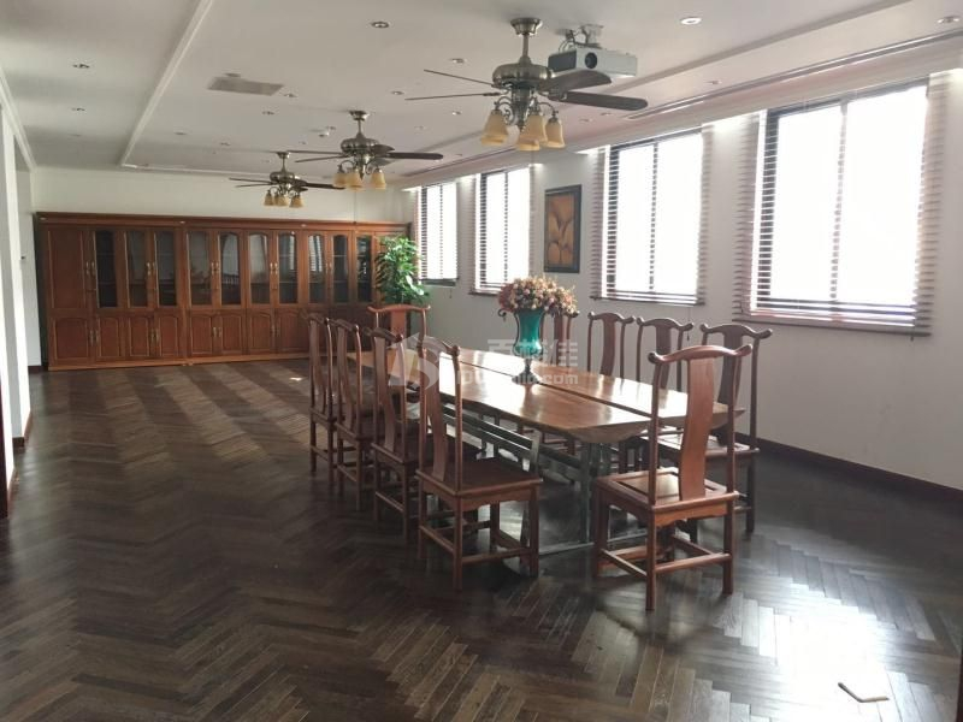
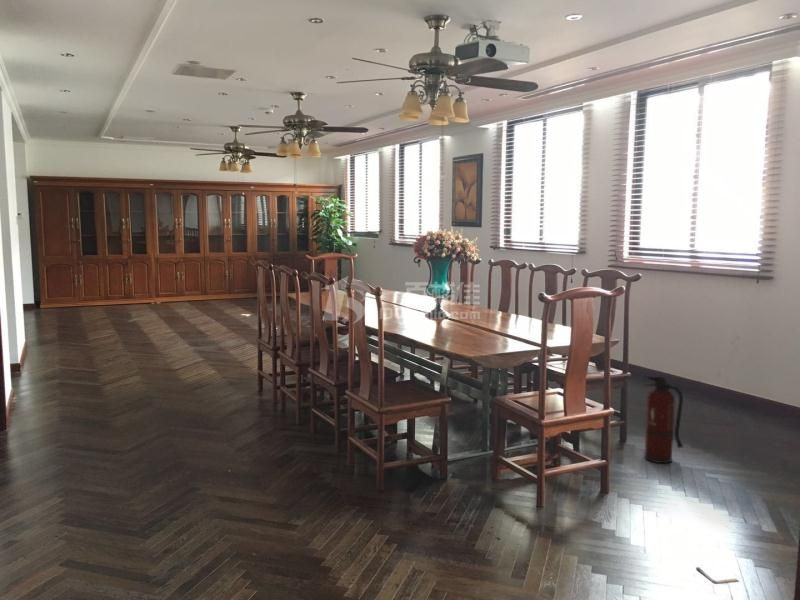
+ fire extinguisher [643,375,685,464]
